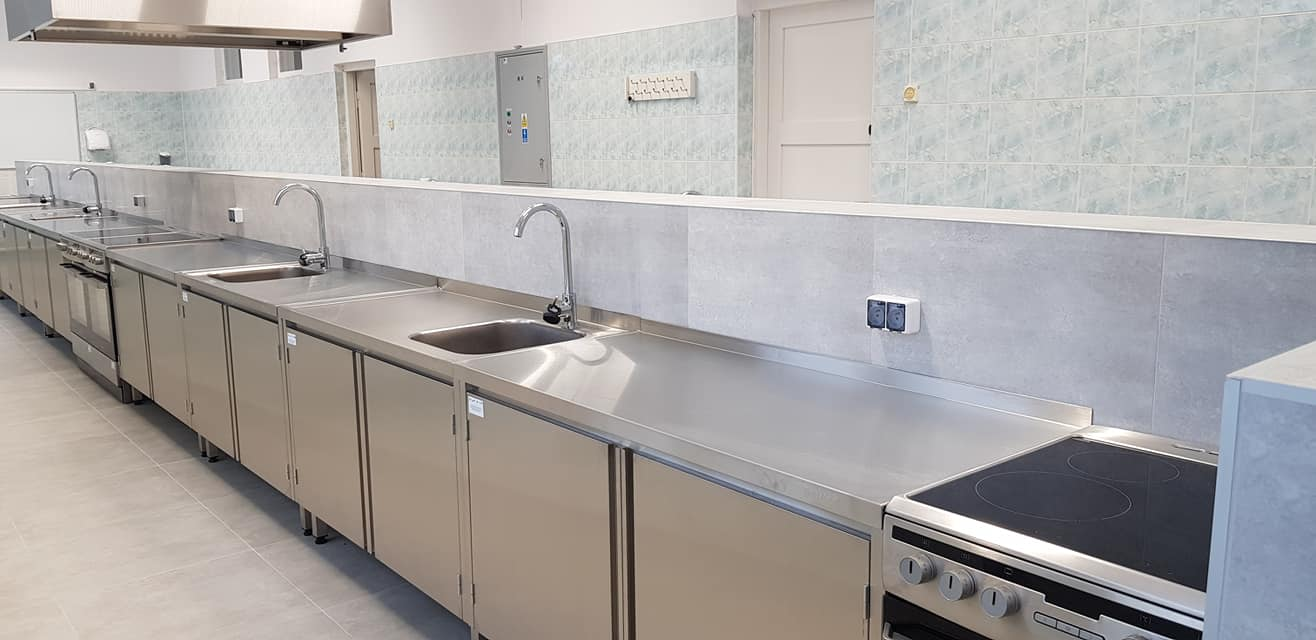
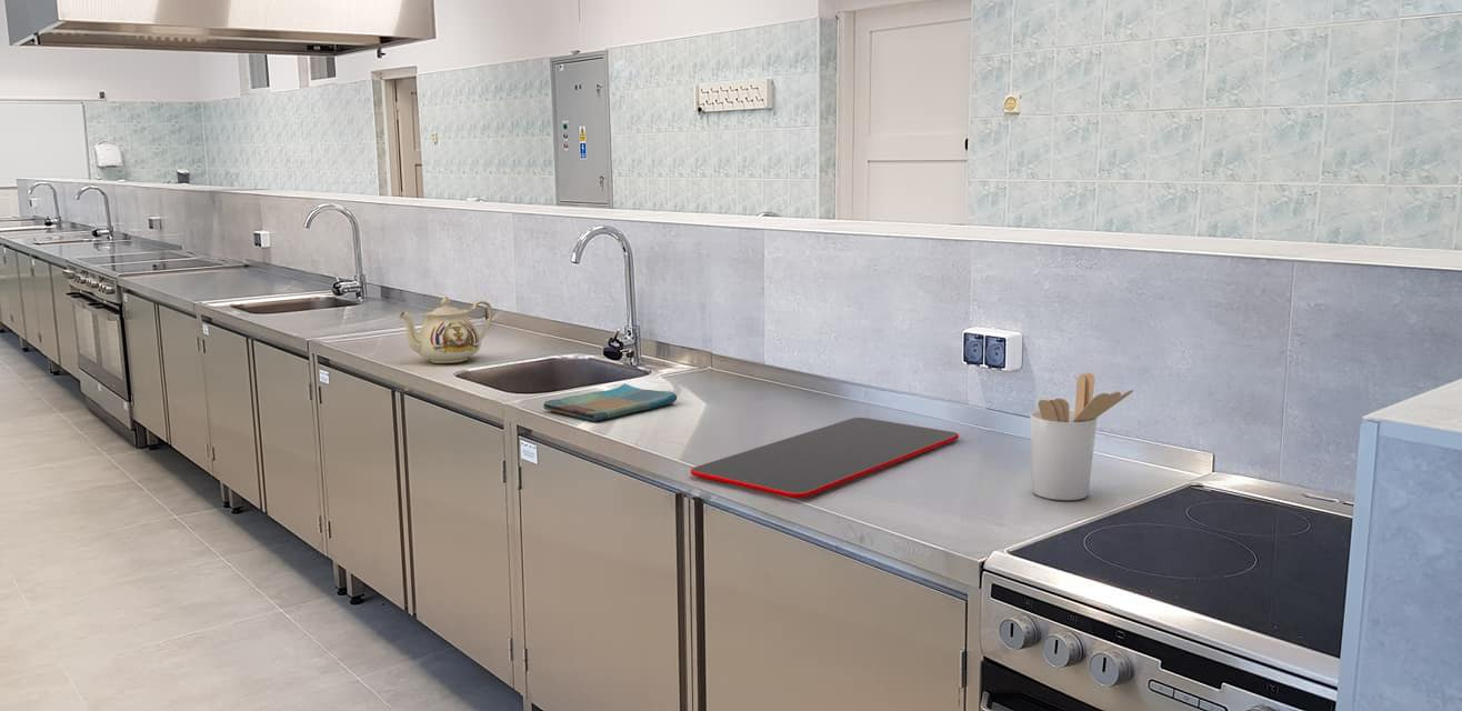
+ utensil holder [1029,372,1134,501]
+ cutting board [690,417,960,500]
+ dish towel [542,382,678,422]
+ teapot [399,296,494,364]
